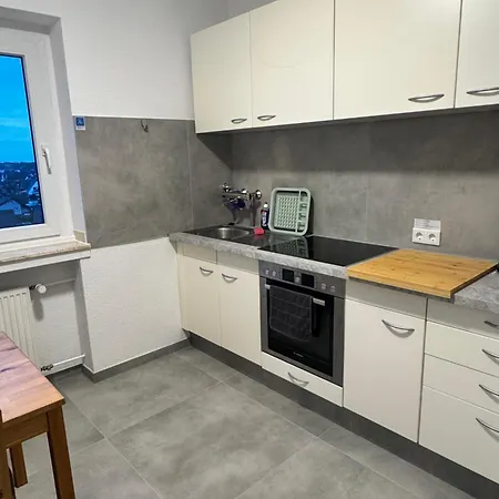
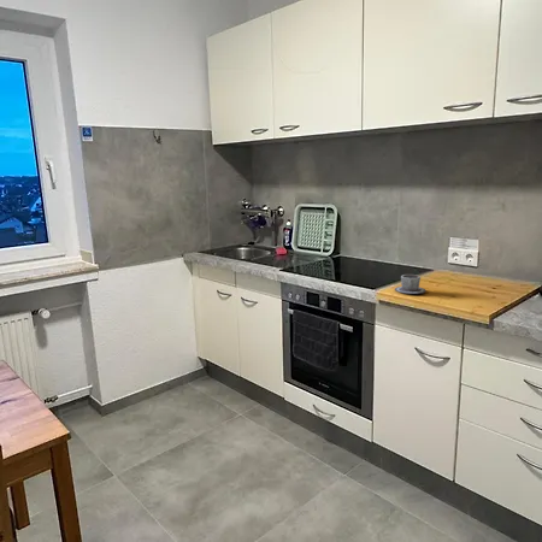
+ cup [394,273,428,295]
